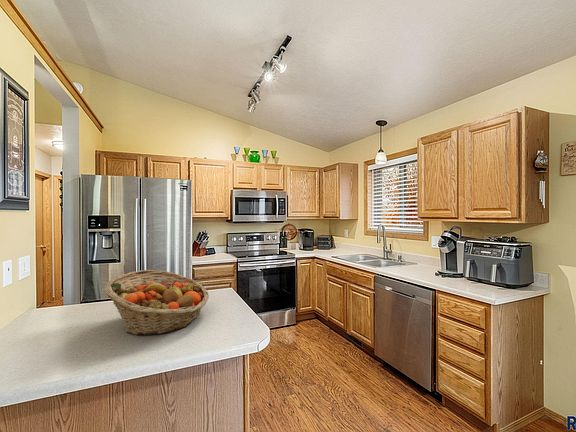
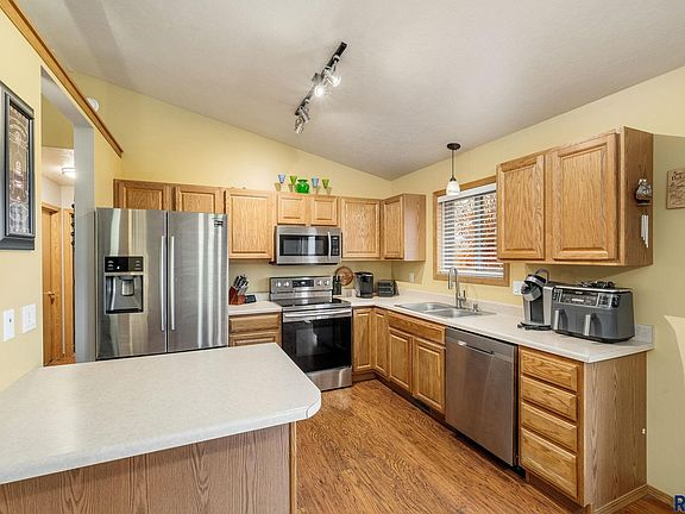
- fruit basket [104,269,210,336]
